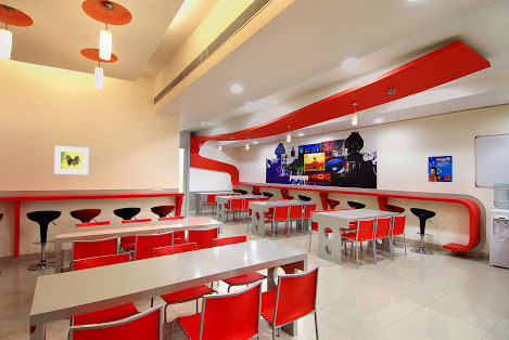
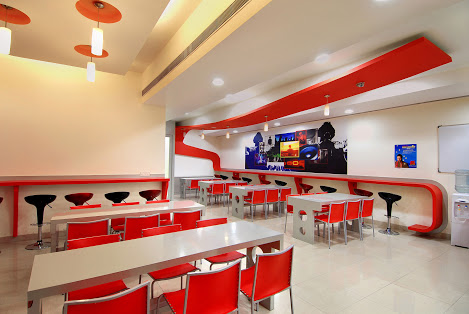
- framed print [53,145,90,175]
